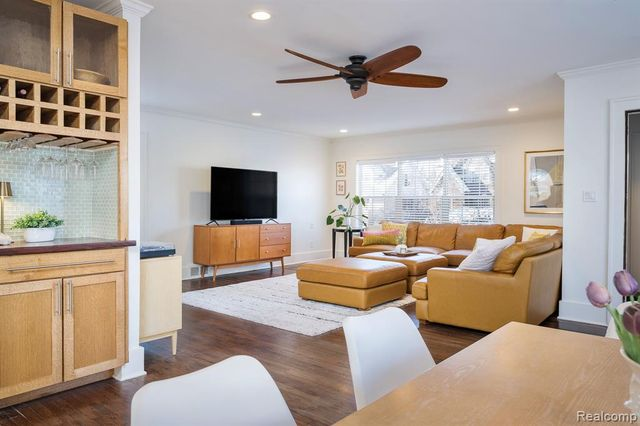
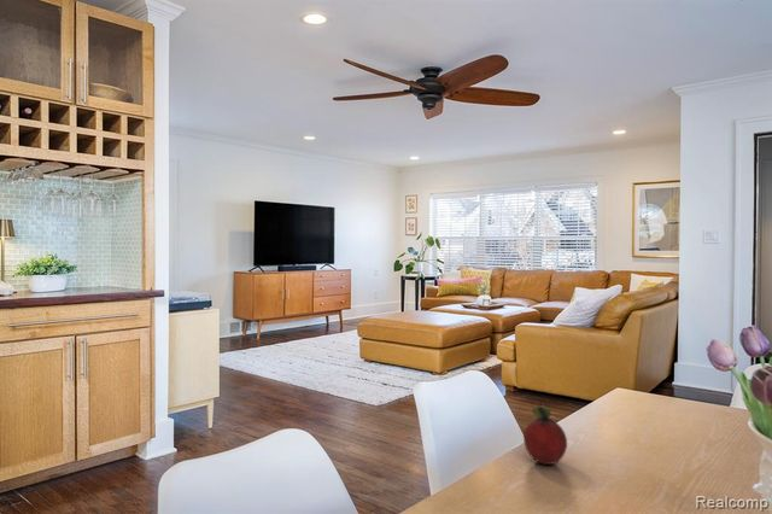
+ fruit [522,405,568,466]
